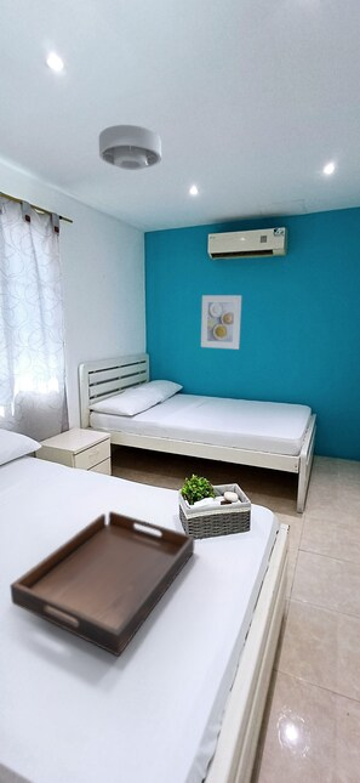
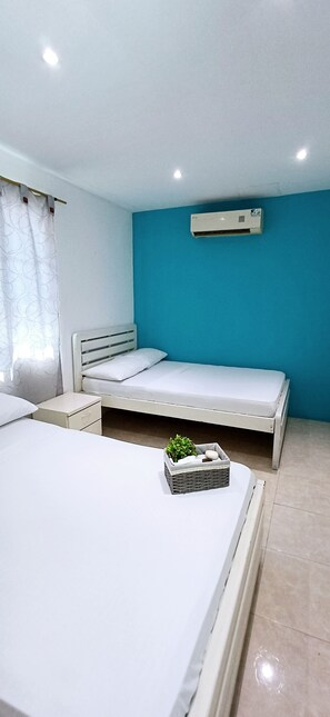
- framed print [200,294,242,351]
- serving tray [8,510,195,657]
- ceiling light [98,124,162,171]
